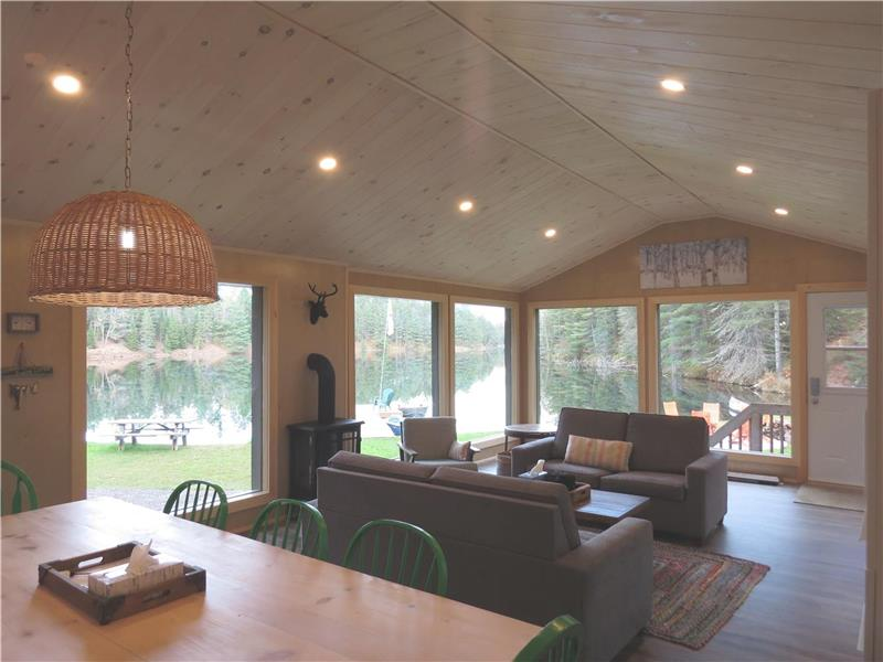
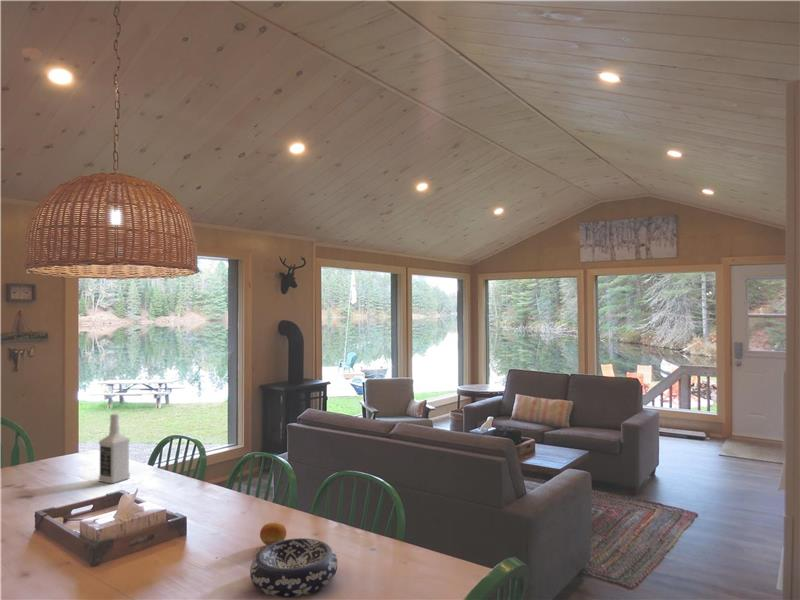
+ vodka [98,412,131,485]
+ decorative bowl [249,537,338,598]
+ fruit [259,521,287,546]
